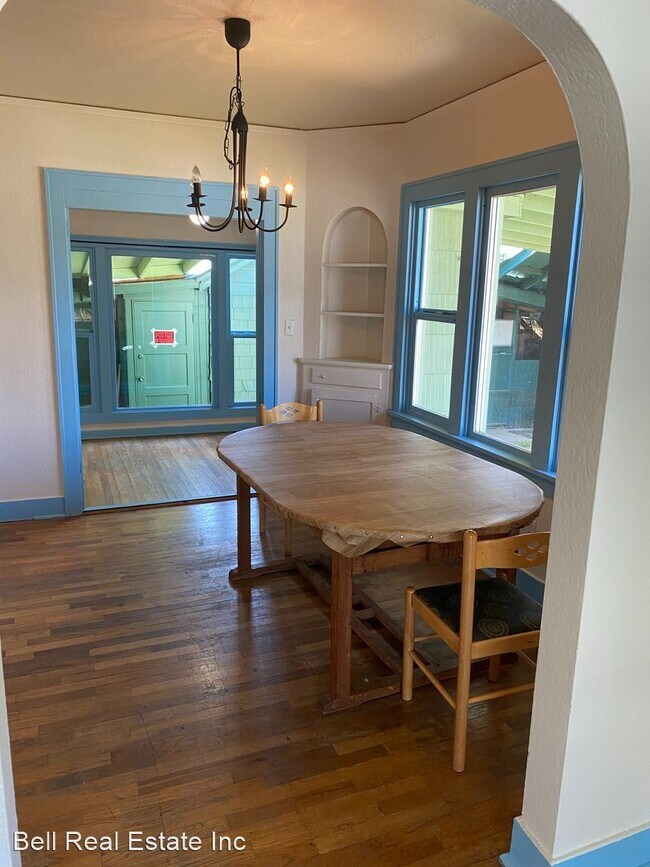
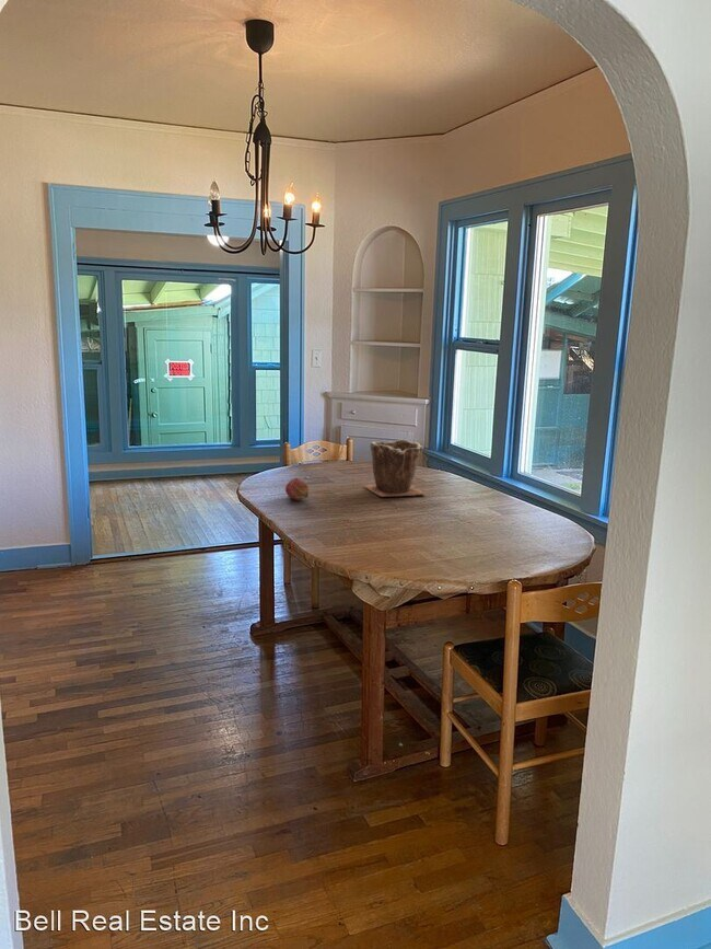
+ plant pot [364,439,426,498]
+ fruit [284,477,310,502]
